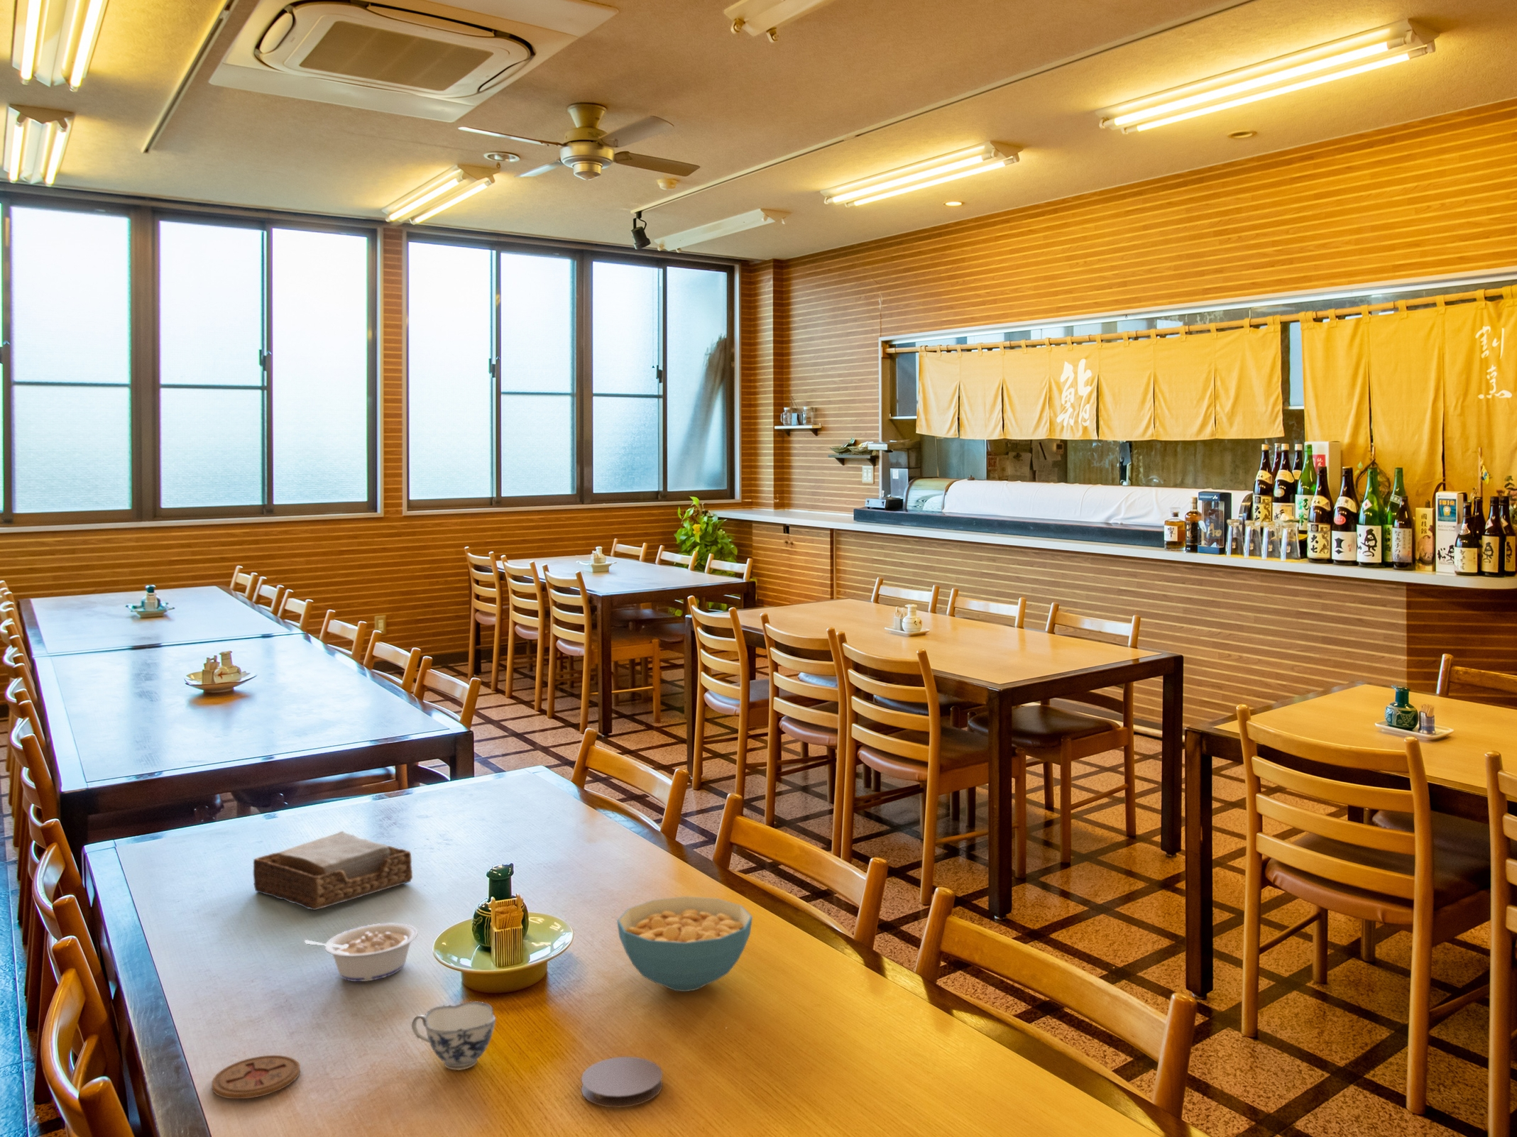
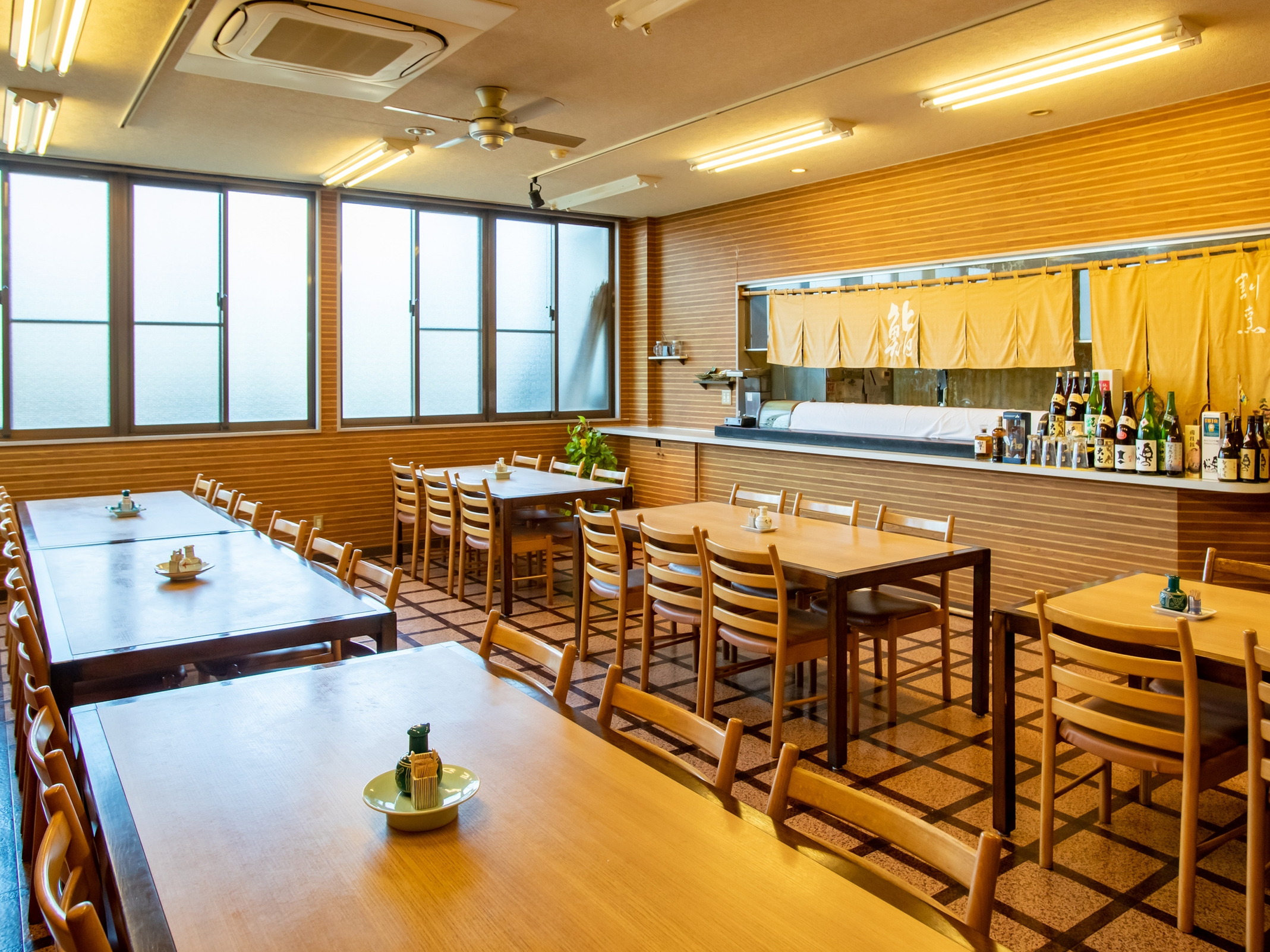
- cereal bowl [616,896,754,992]
- chinaware [411,1001,497,1071]
- napkin holder [253,830,413,910]
- coaster [581,1056,663,1108]
- legume [303,923,418,982]
- coaster [211,1055,301,1100]
